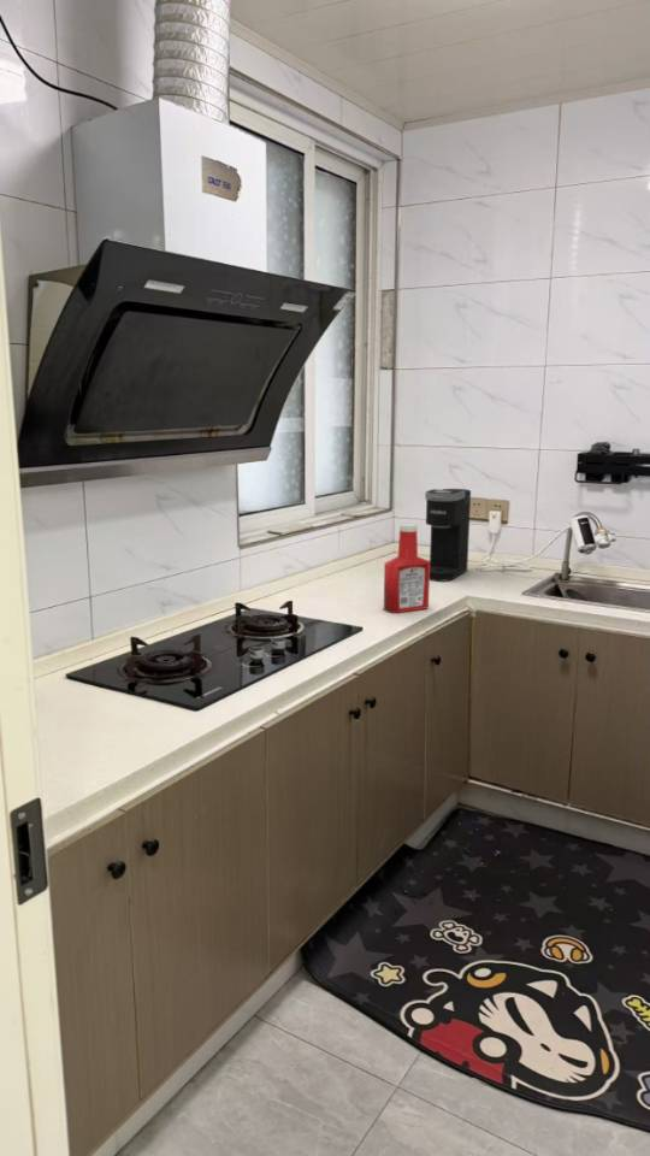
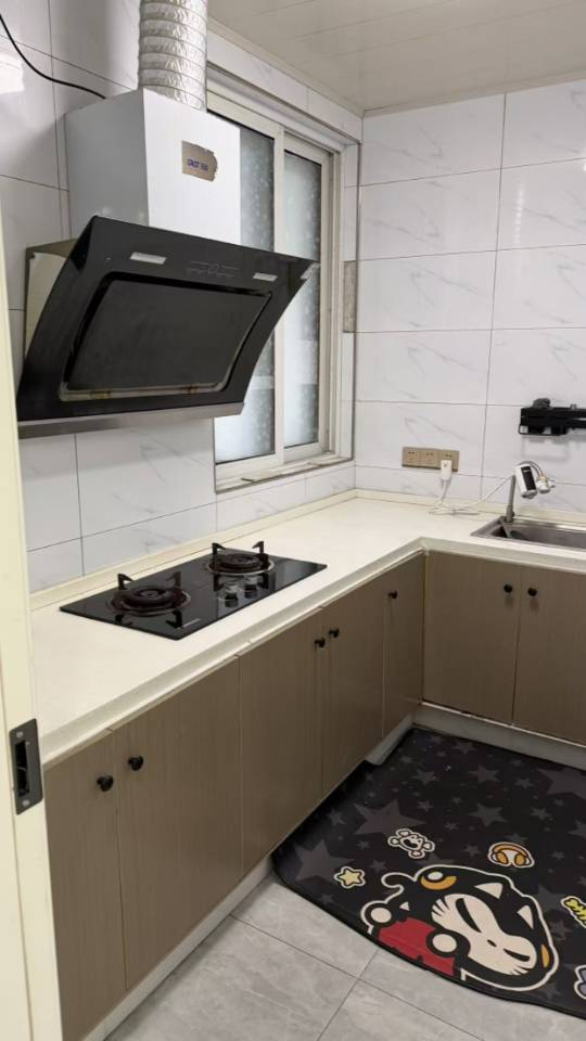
- soap bottle [383,523,431,614]
- coffee maker [424,488,472,583]
